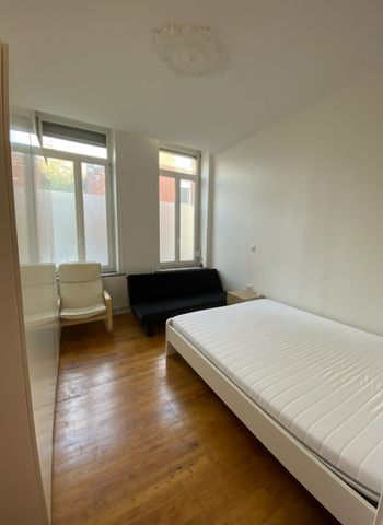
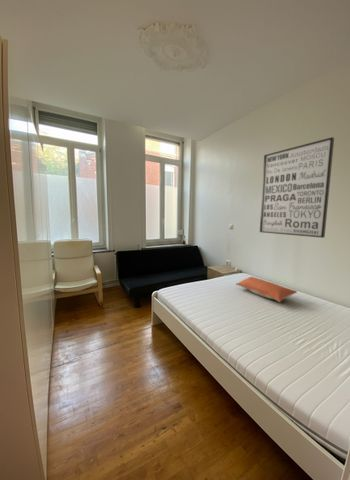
+ wall art [259,136,335,239]
+ pillow [235,276,298,303]
